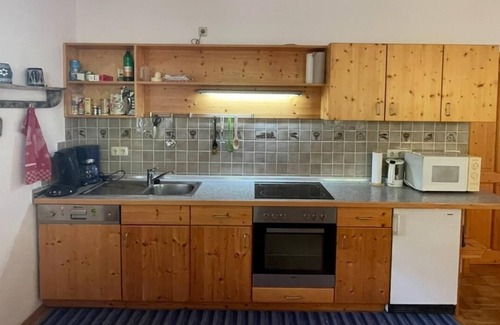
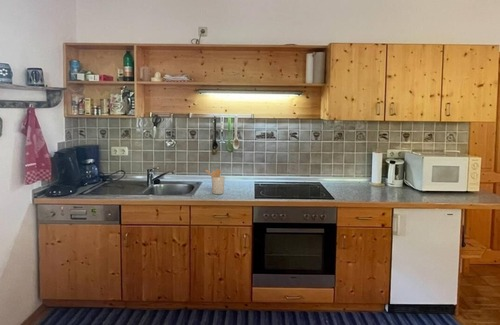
+ utensil holder [205,168,226,195]
